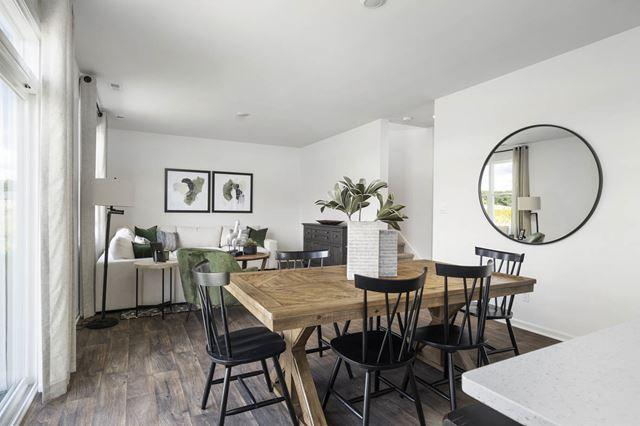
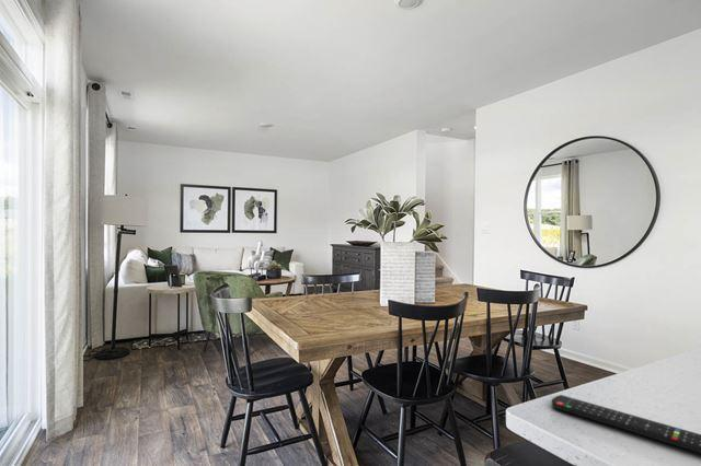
+ remote control [551,394,701,454]
